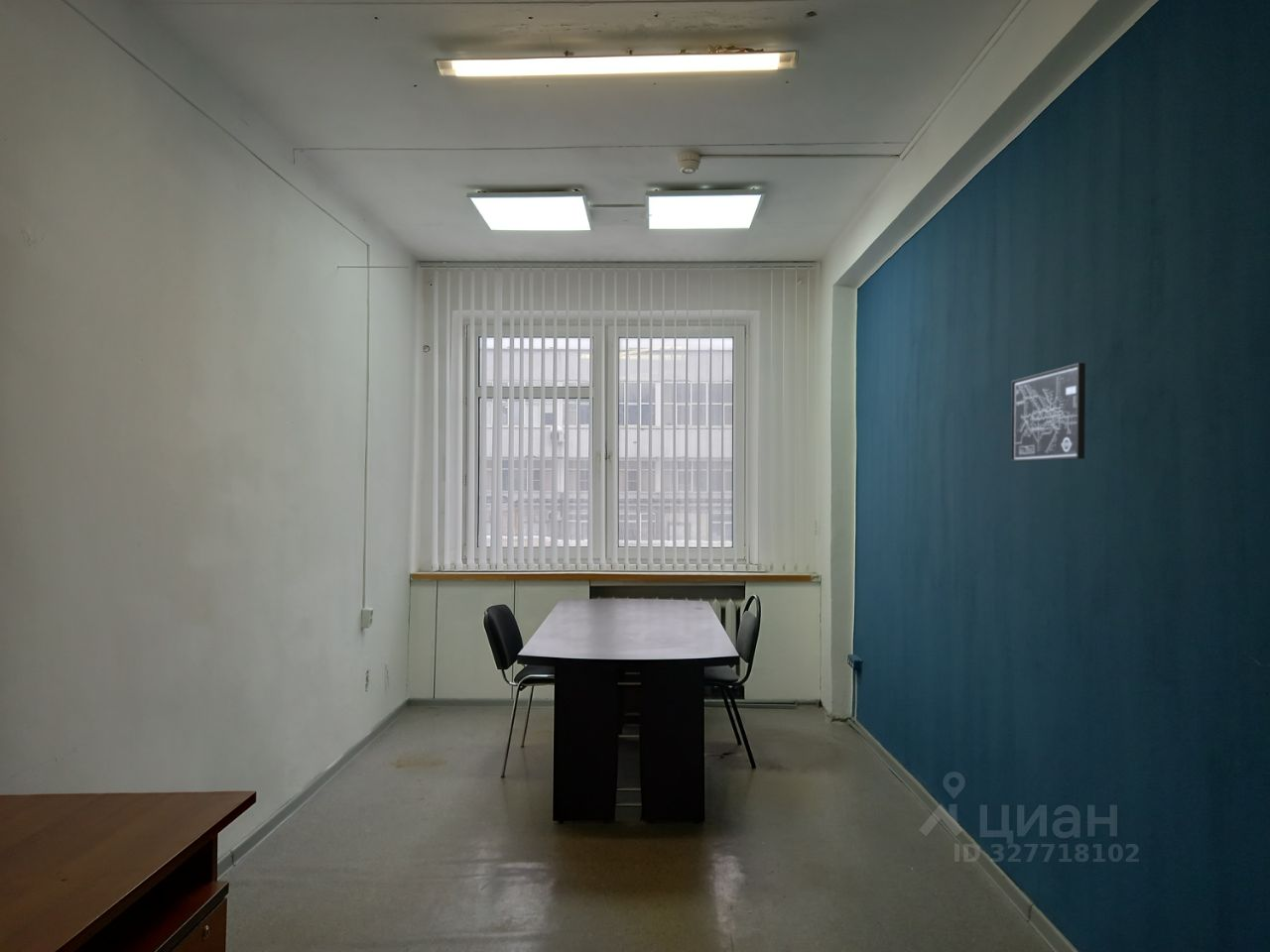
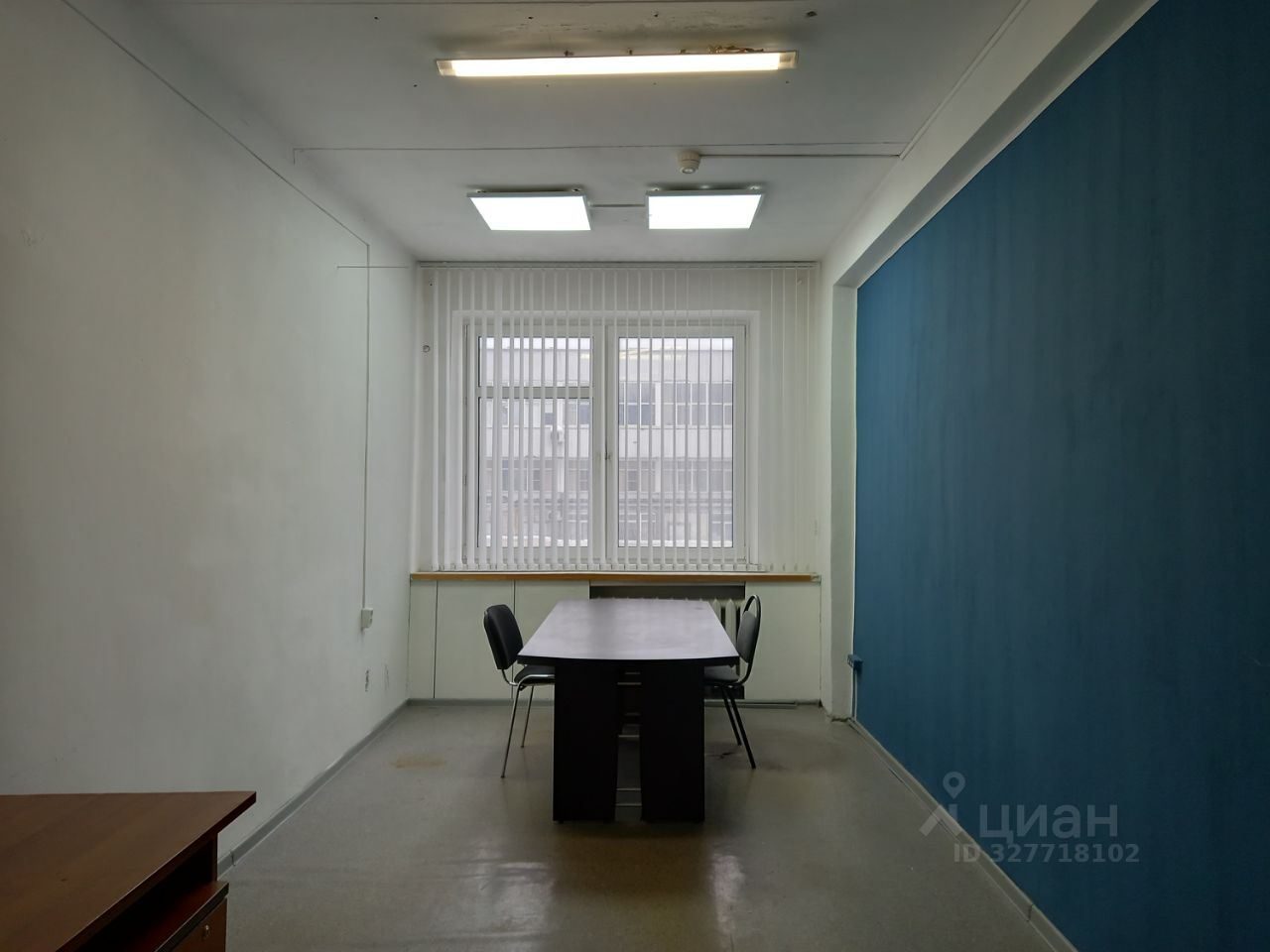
- wall art [1010,362,1086,462]
